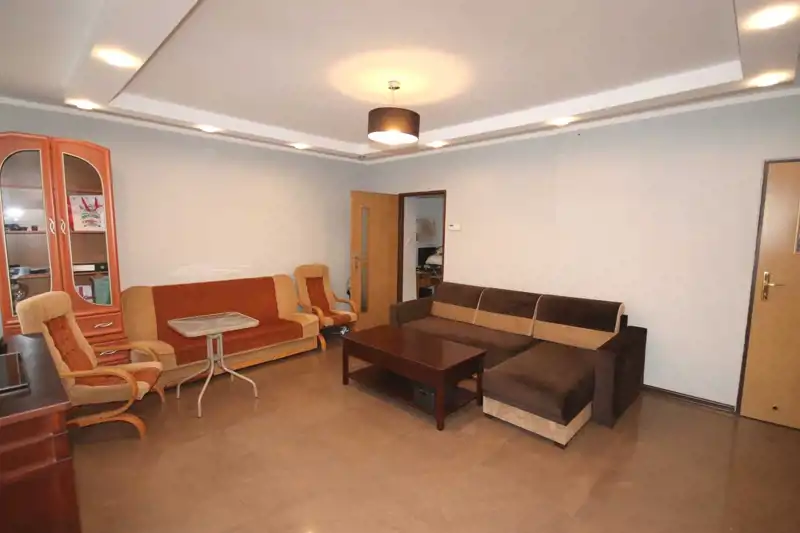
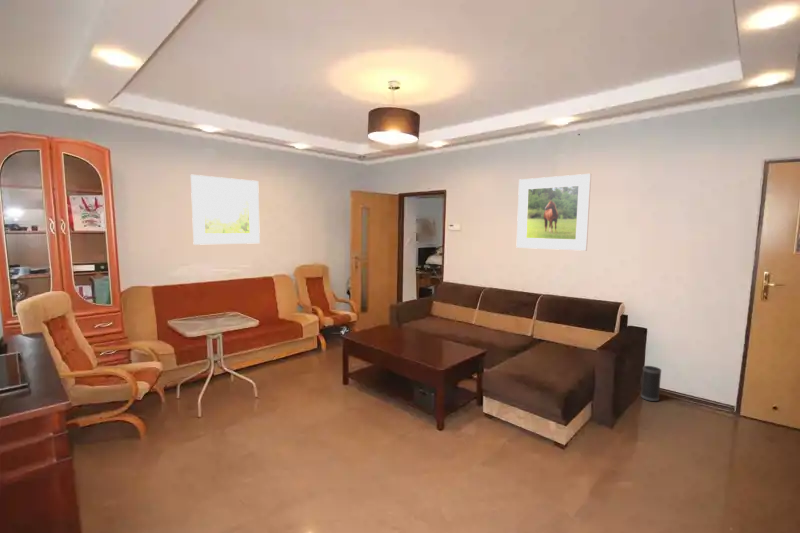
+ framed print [515,173,592,252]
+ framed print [190,174,261,246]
+ speaker [640,365,662,402]
